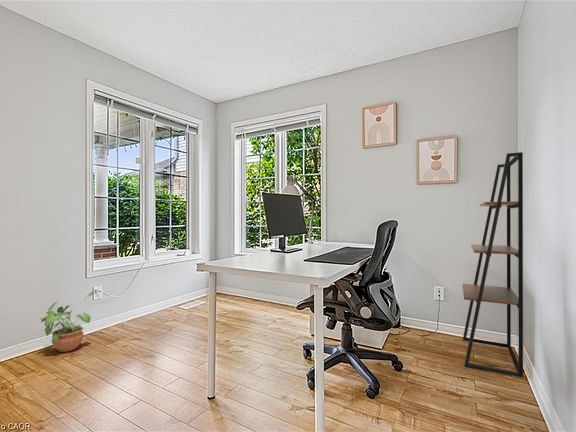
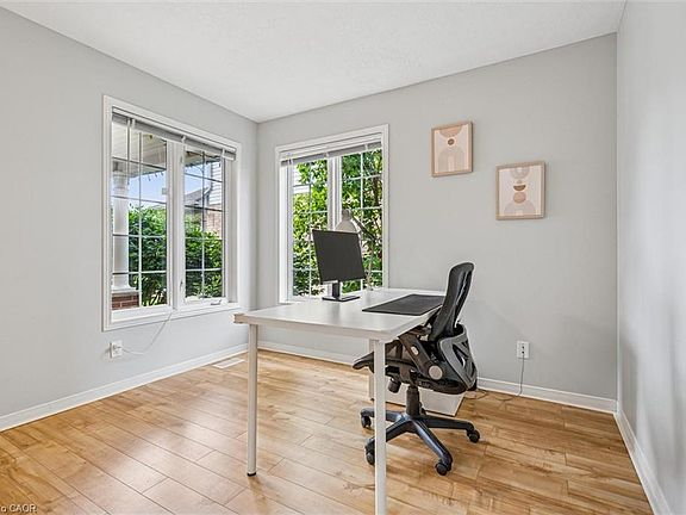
- potted plant [39,301,92,353]
- shelving unit [462,151,524,378]
